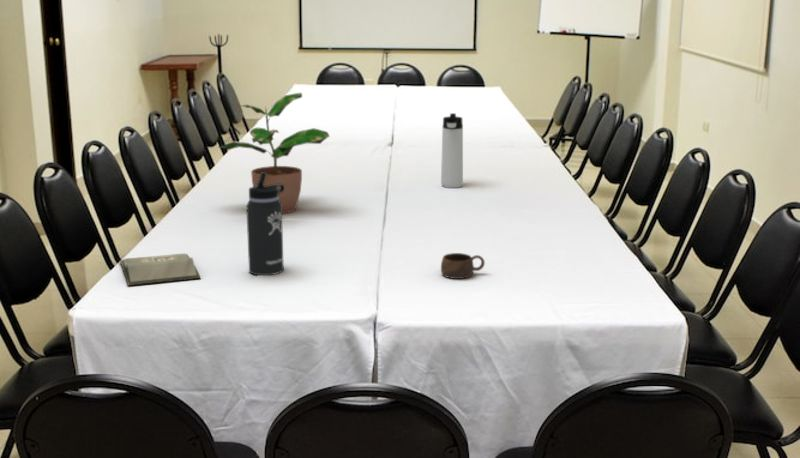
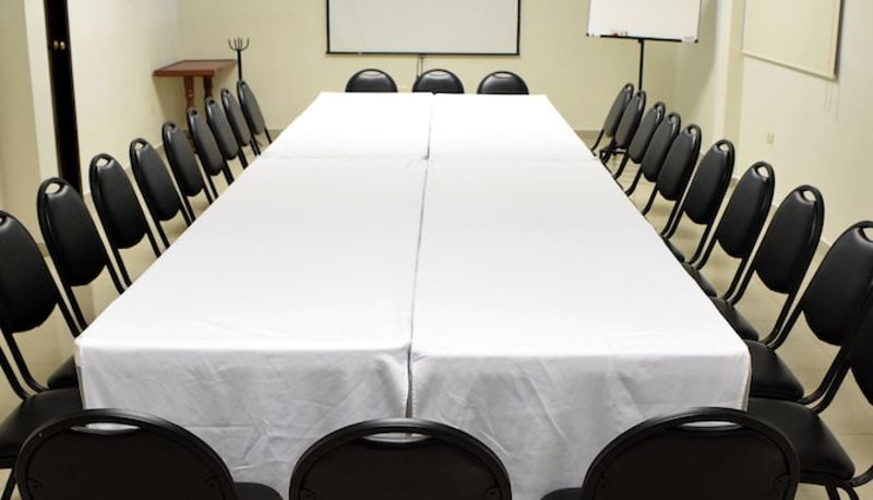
- thermos bottle [440,112,464,189]
- hardback book [119,252,202,287]
- potted plant [218,92,331,215]
- thermos bottle [245,172,285,276]
- cup [440,252,486,280]
